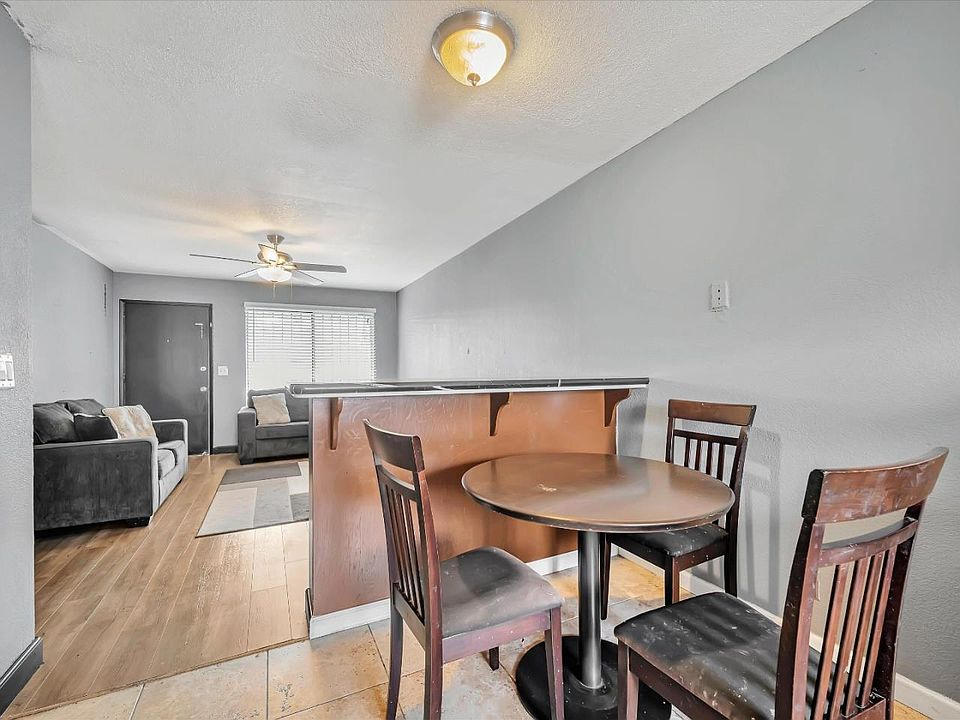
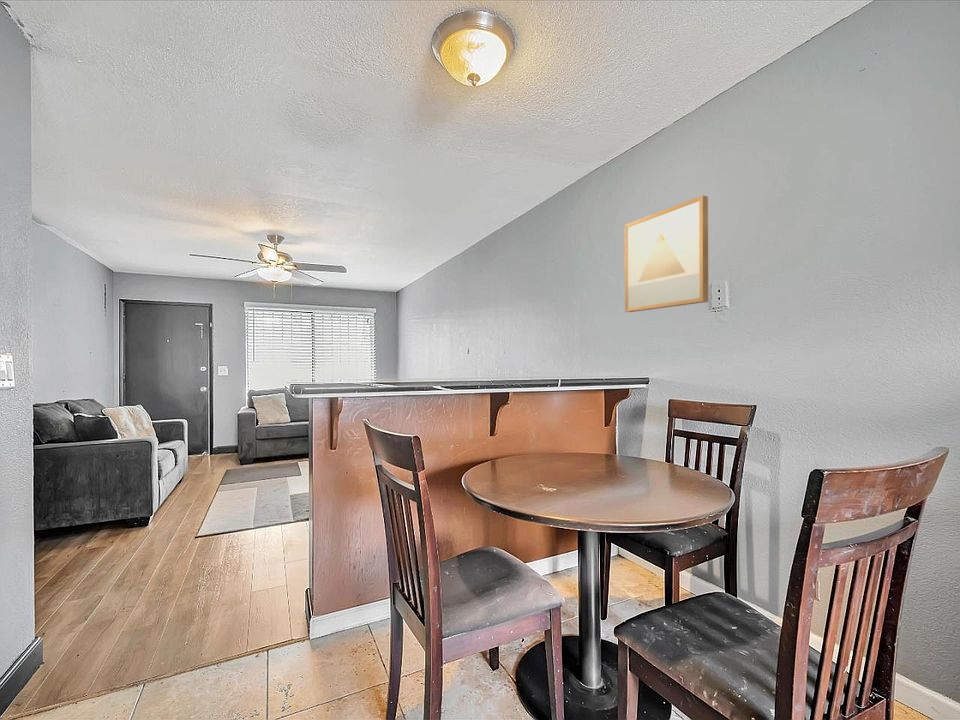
+ wall art [624,195,709,313]
